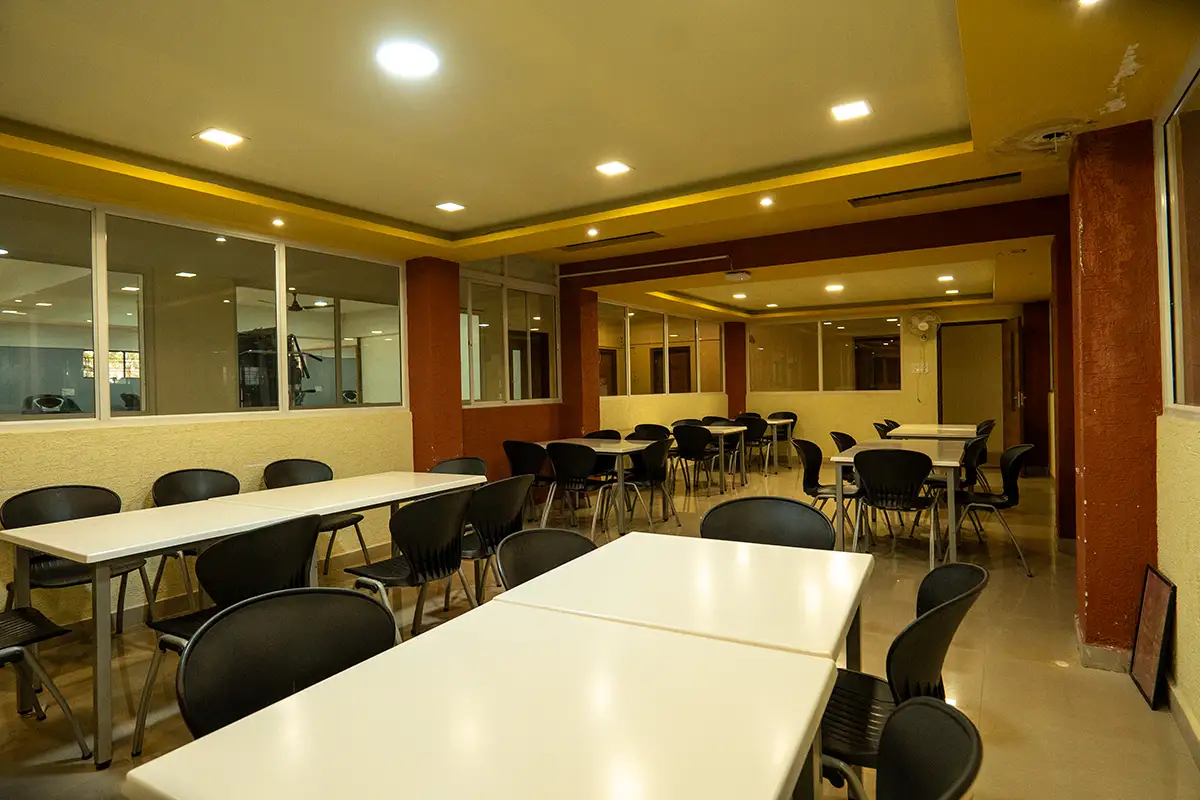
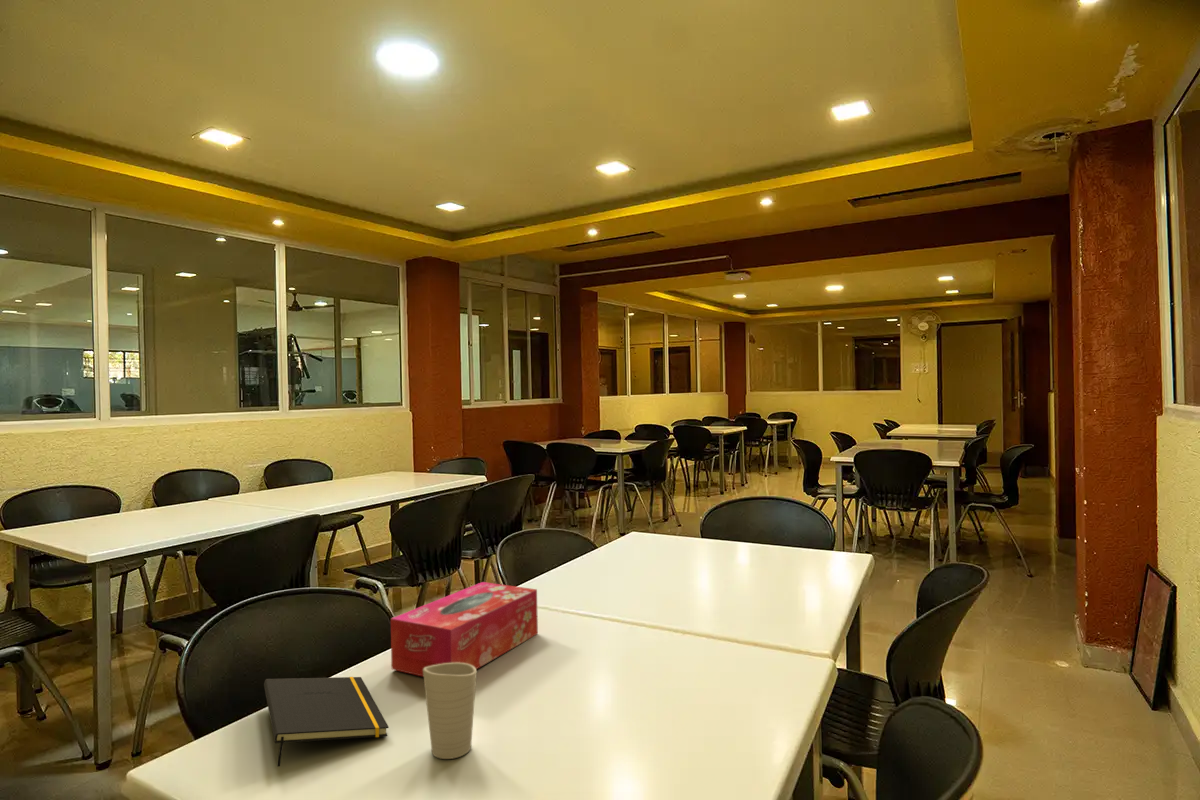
+ cup [423,663,478,760]
+ notepad [263,676,390,767]
+ tissue box [390,581,539,678]
